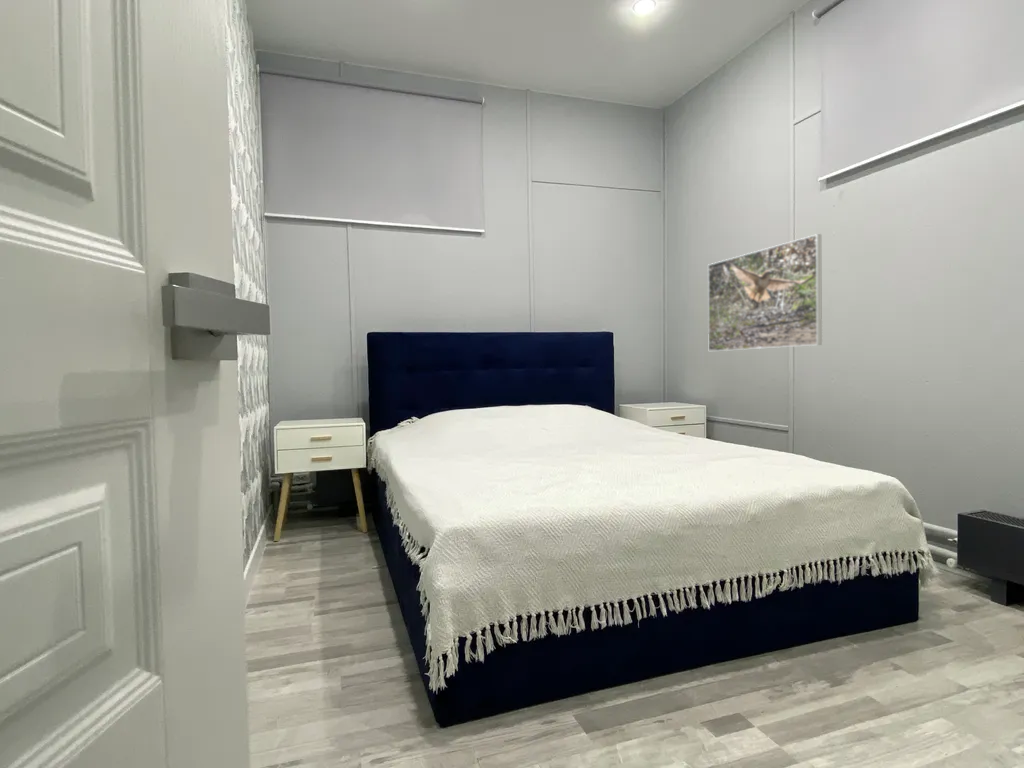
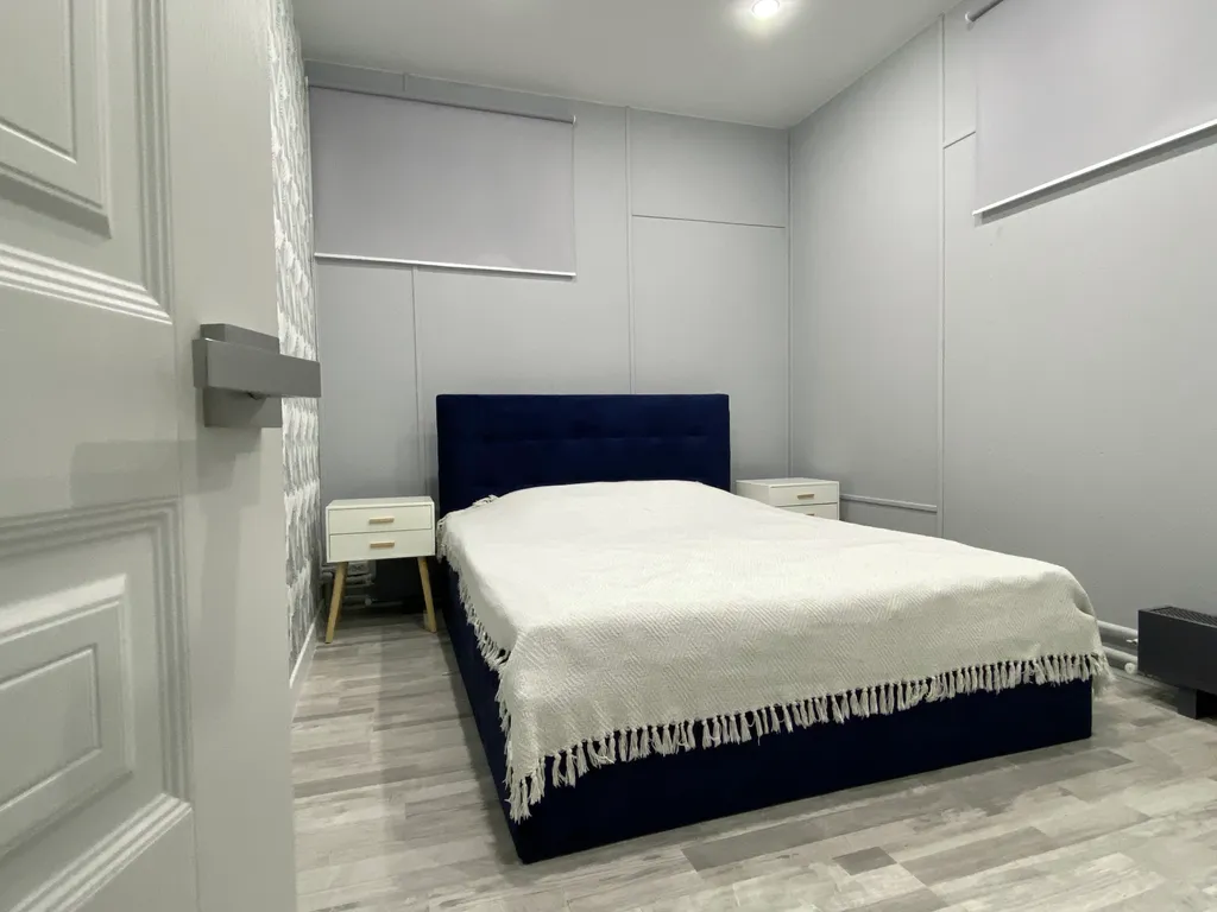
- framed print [707,233,823,352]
